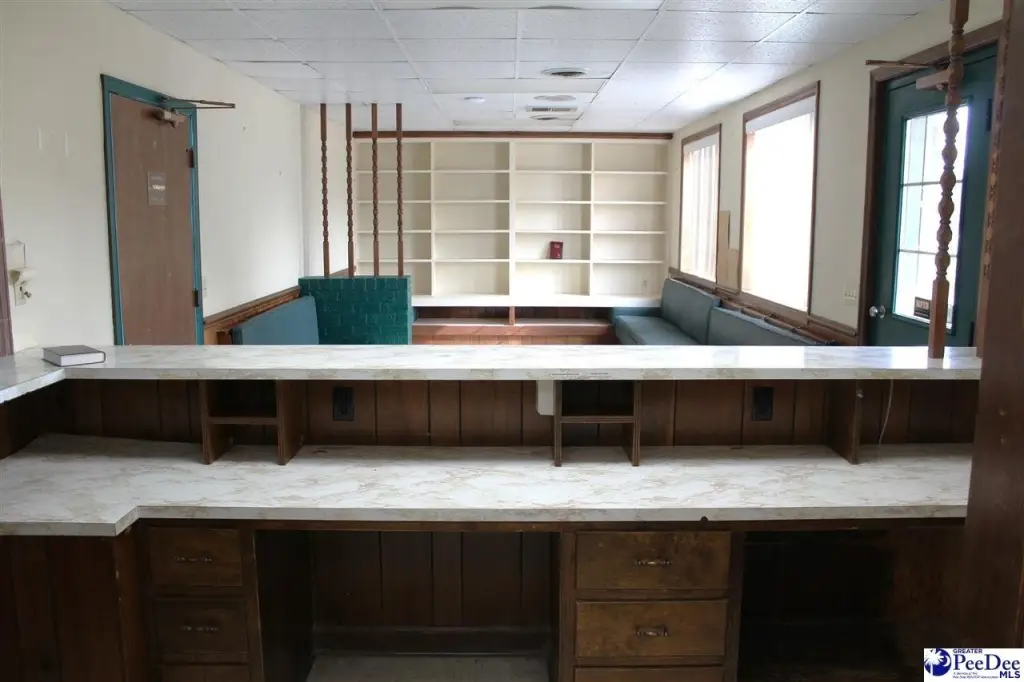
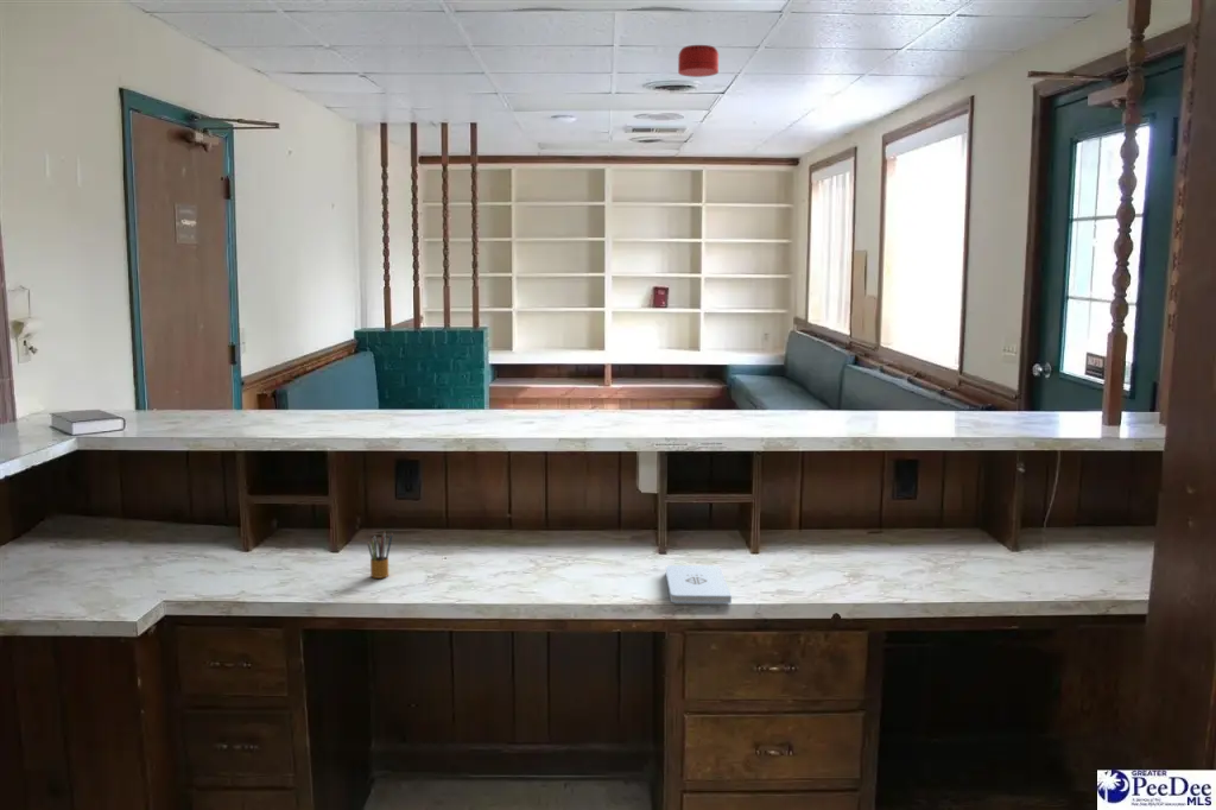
+ pencil box [367,531,394,580]
+ smoke detector [677,44,720,78]
+ notepad [664,564,733,605]
